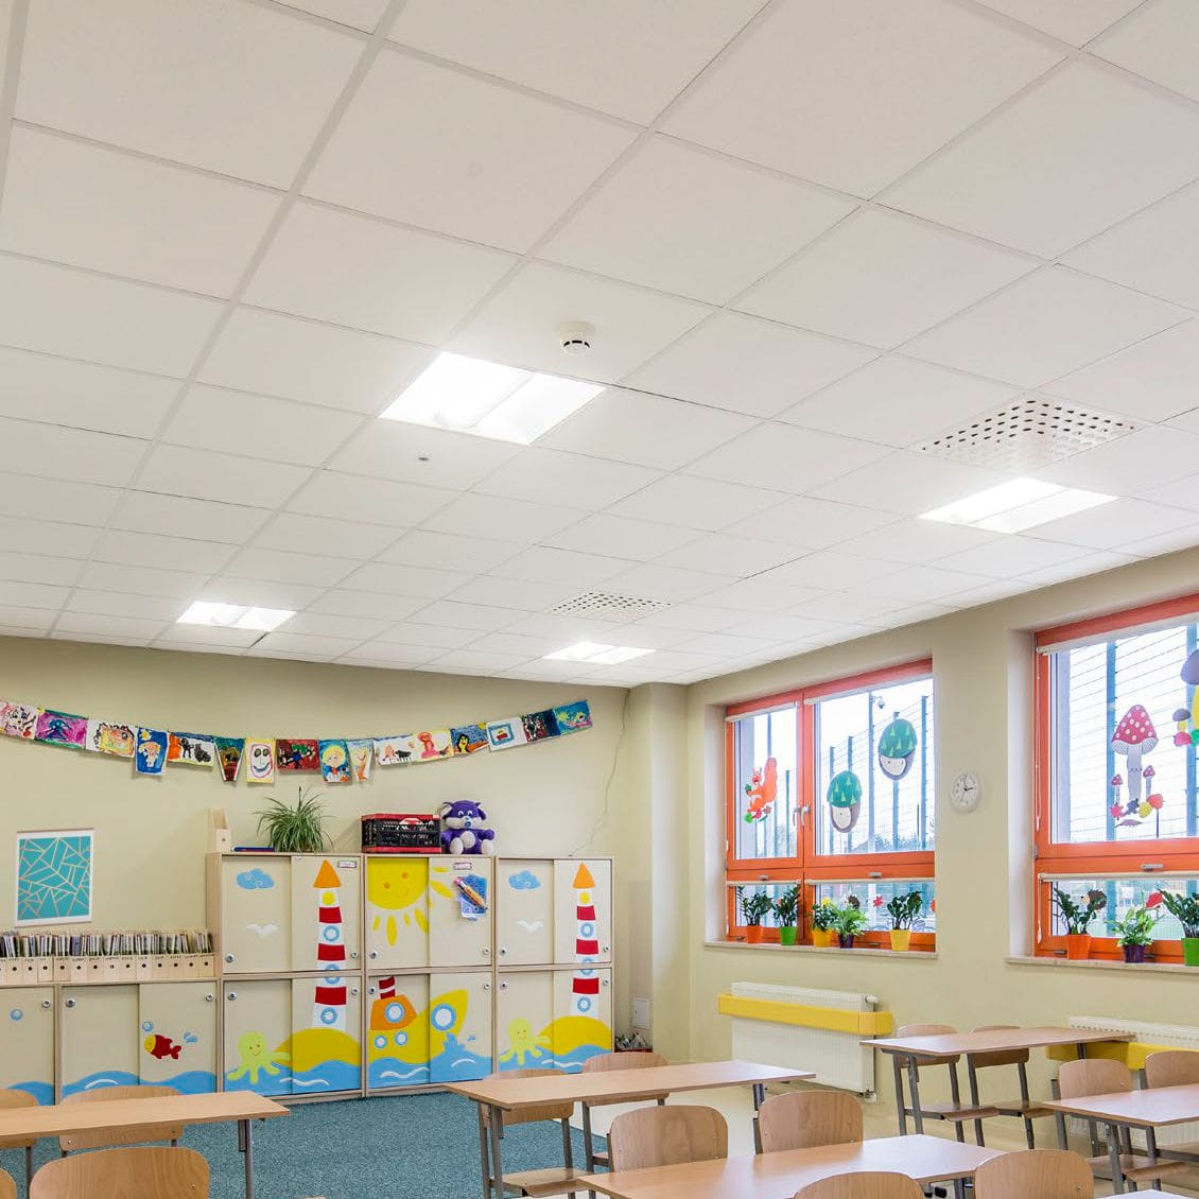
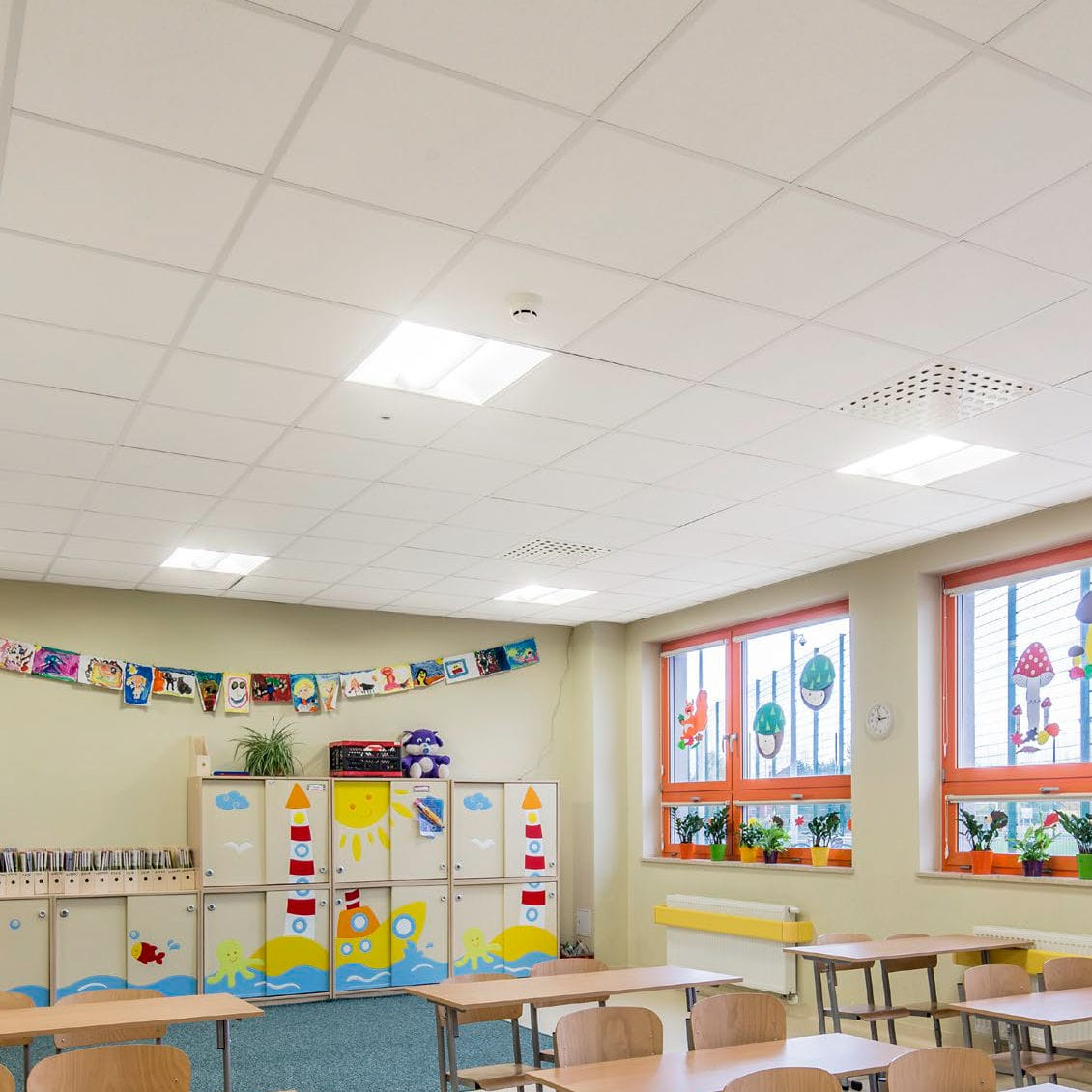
- wall art [13,827,96,930]
